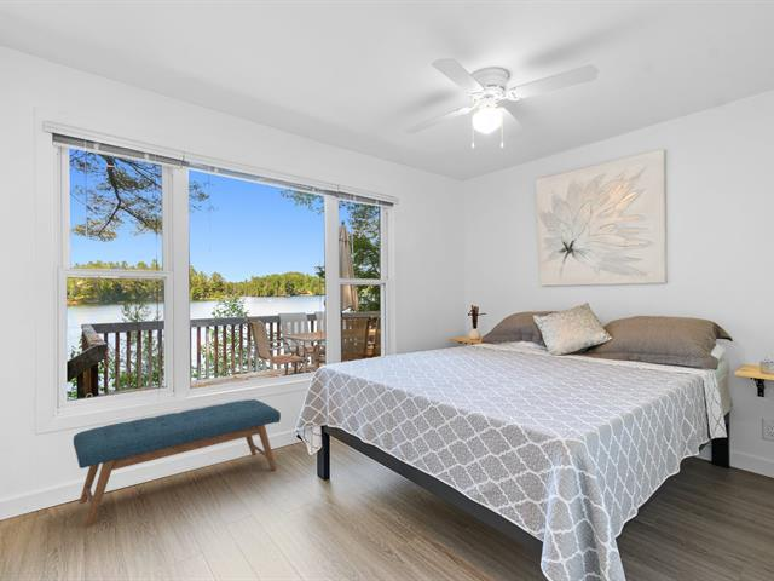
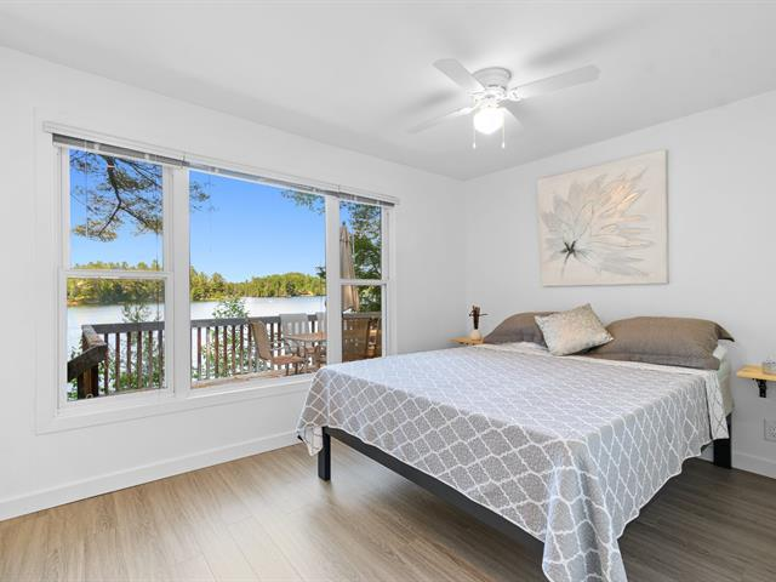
- bench [73,398,282,529]
